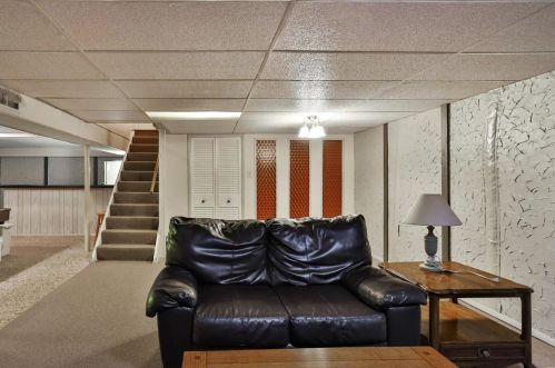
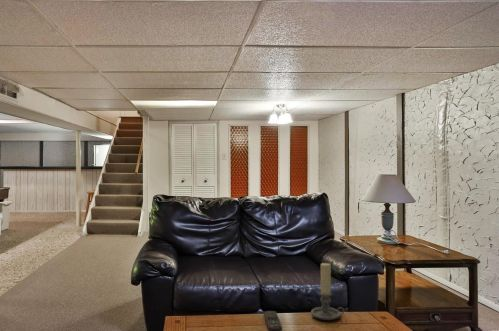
+ candle holder [310,262,345,321]
+ remote control [263,310,283,331]
